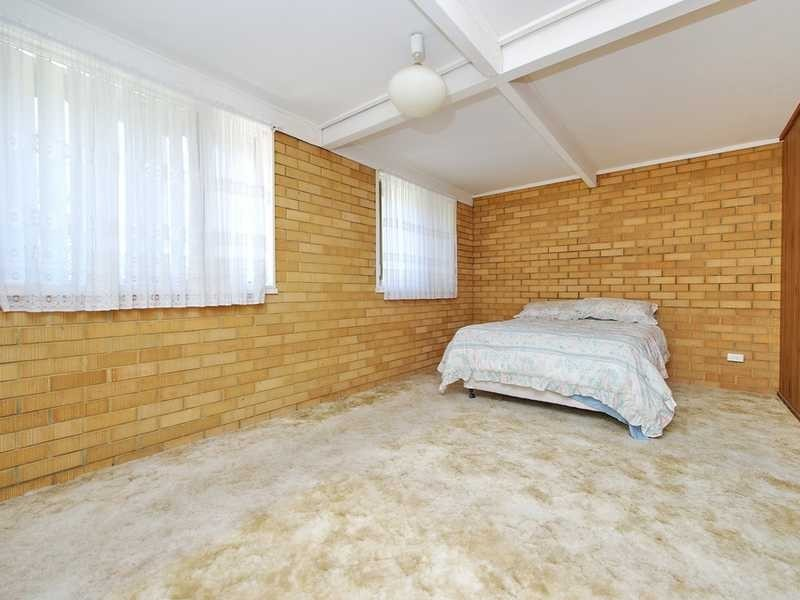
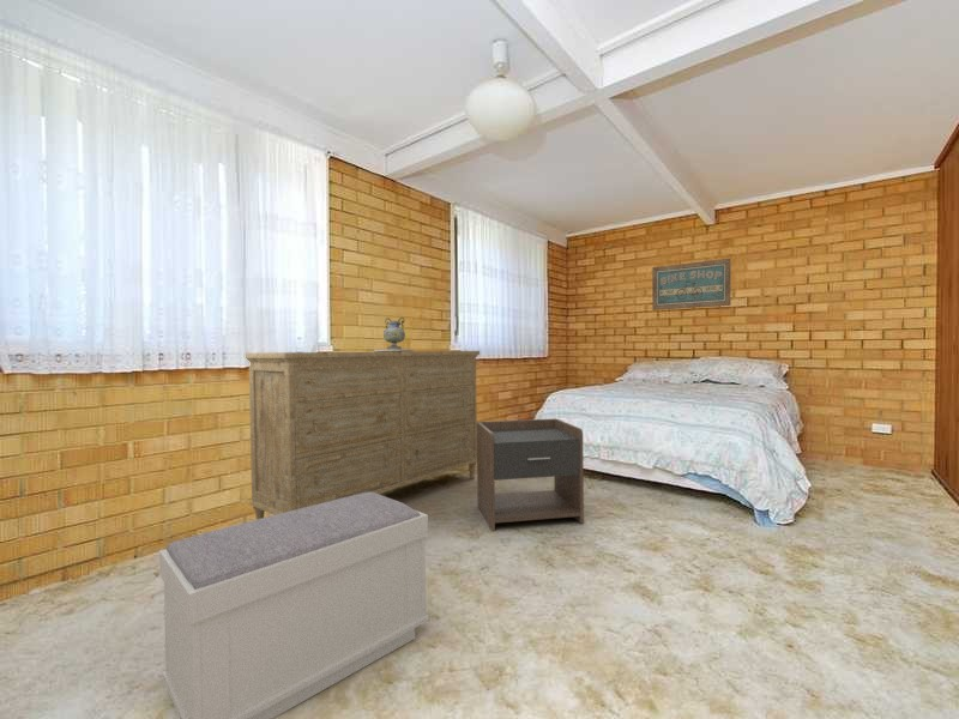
+ dresser [245,350,481,520]
+ nightstand [476,417,585,532]
+ wall art [651,258,732,312]
+ decorative vase [373,316,416,352]
+ bench [158,493,430,719]
